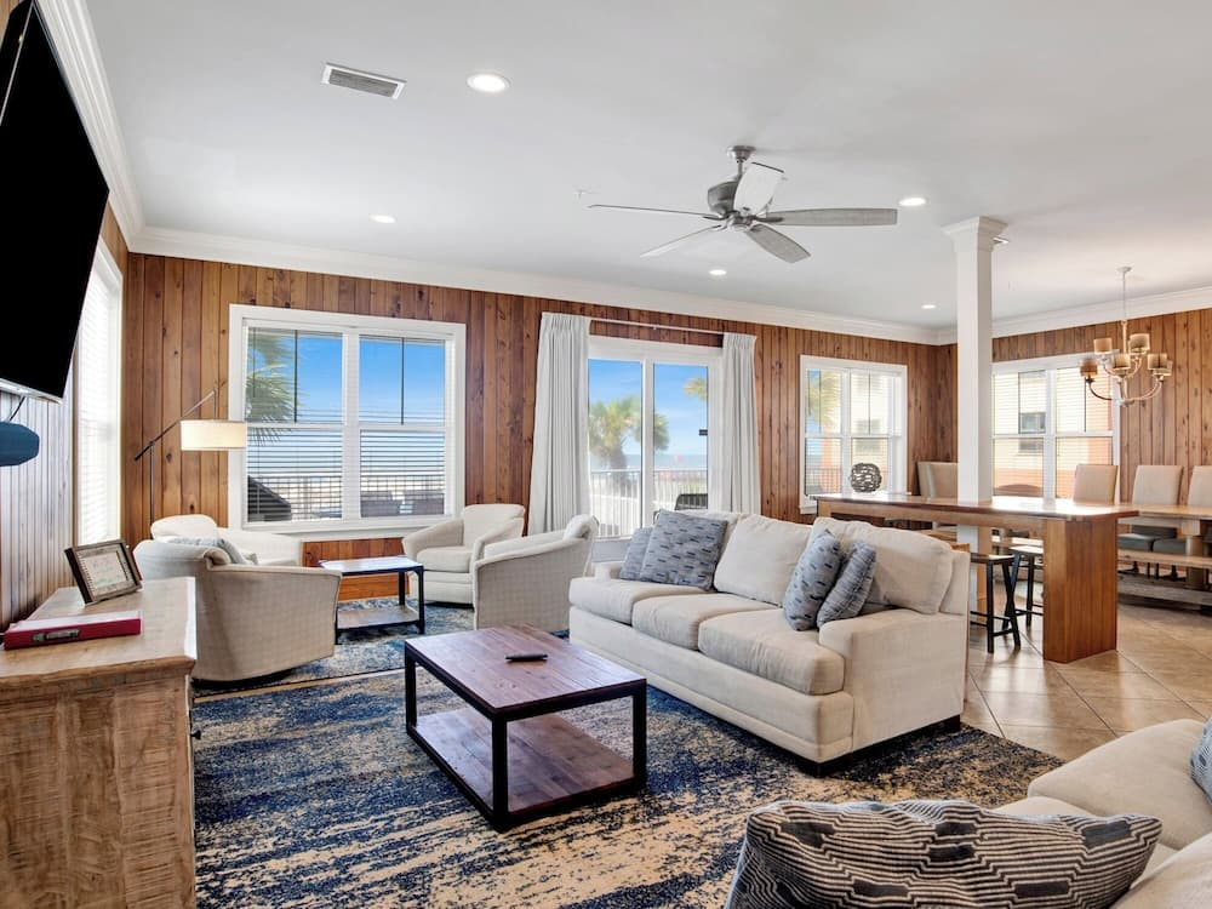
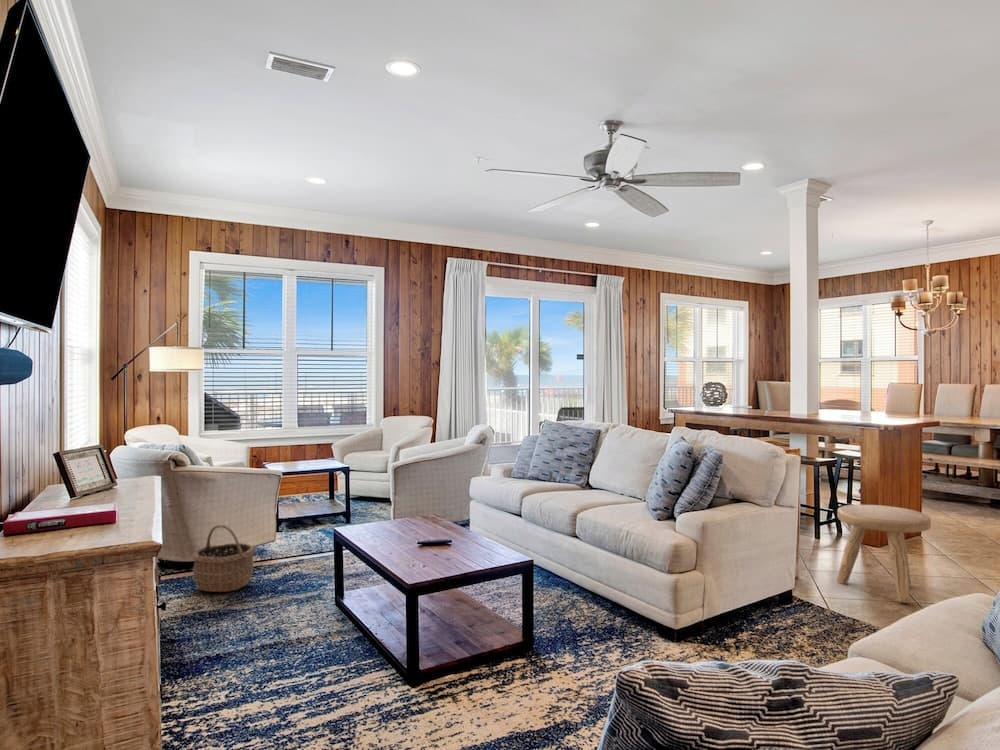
+ wicker basket [192,524,255,593]
+ stool [836,504,932,603]
